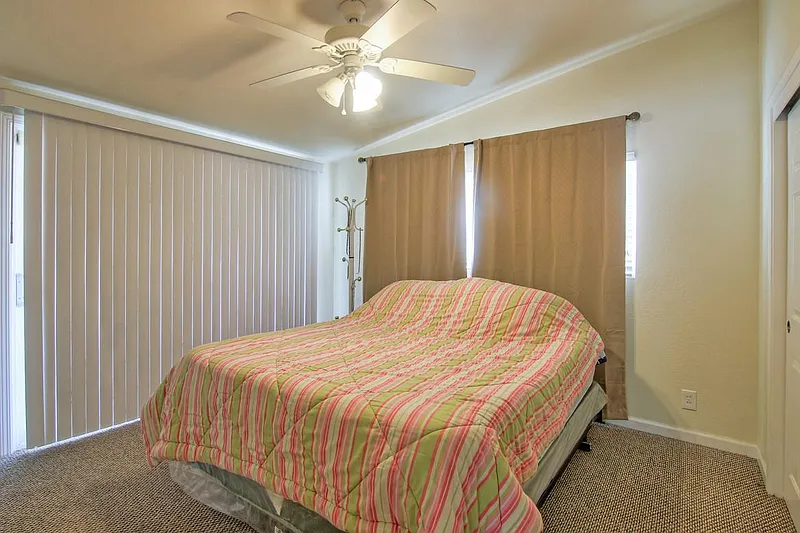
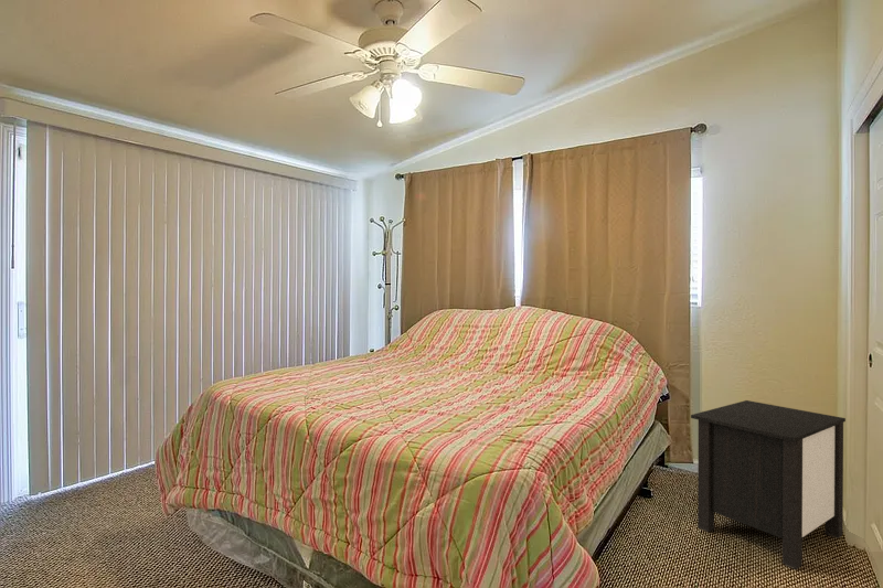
+ nightstand [690,399,847,570]
